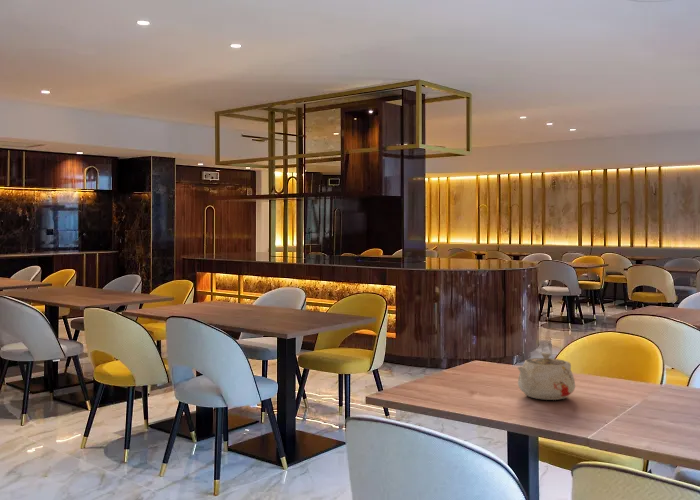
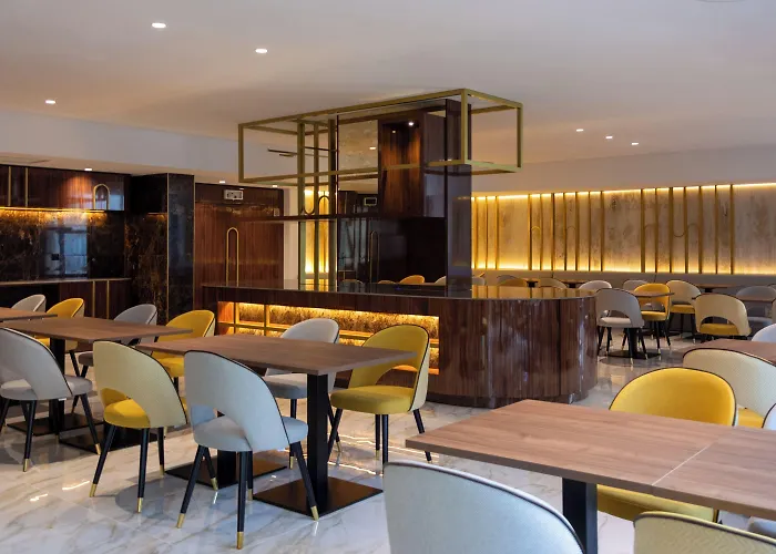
- teapot [516,351,576,401]
